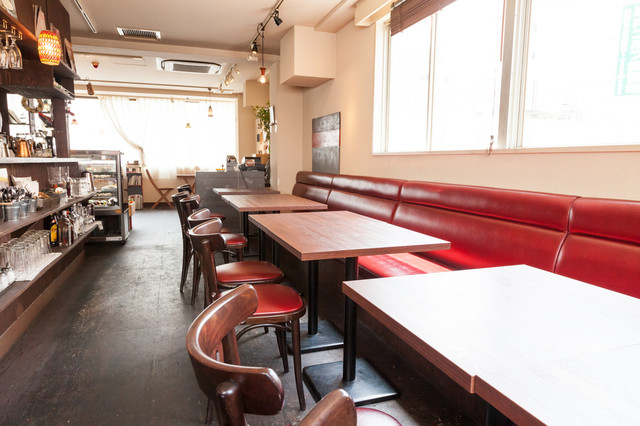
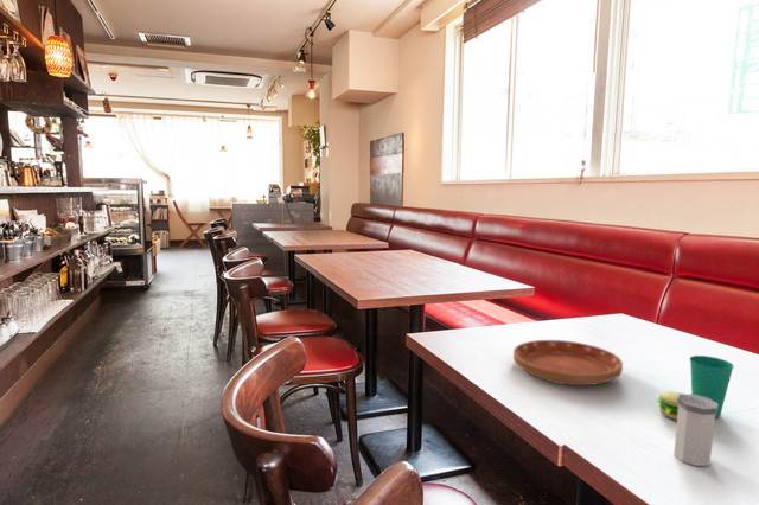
+ cup [656,354,735,421]
+ salt shaker [672,394,719,467]
+ saucer [512,339,624,386]
